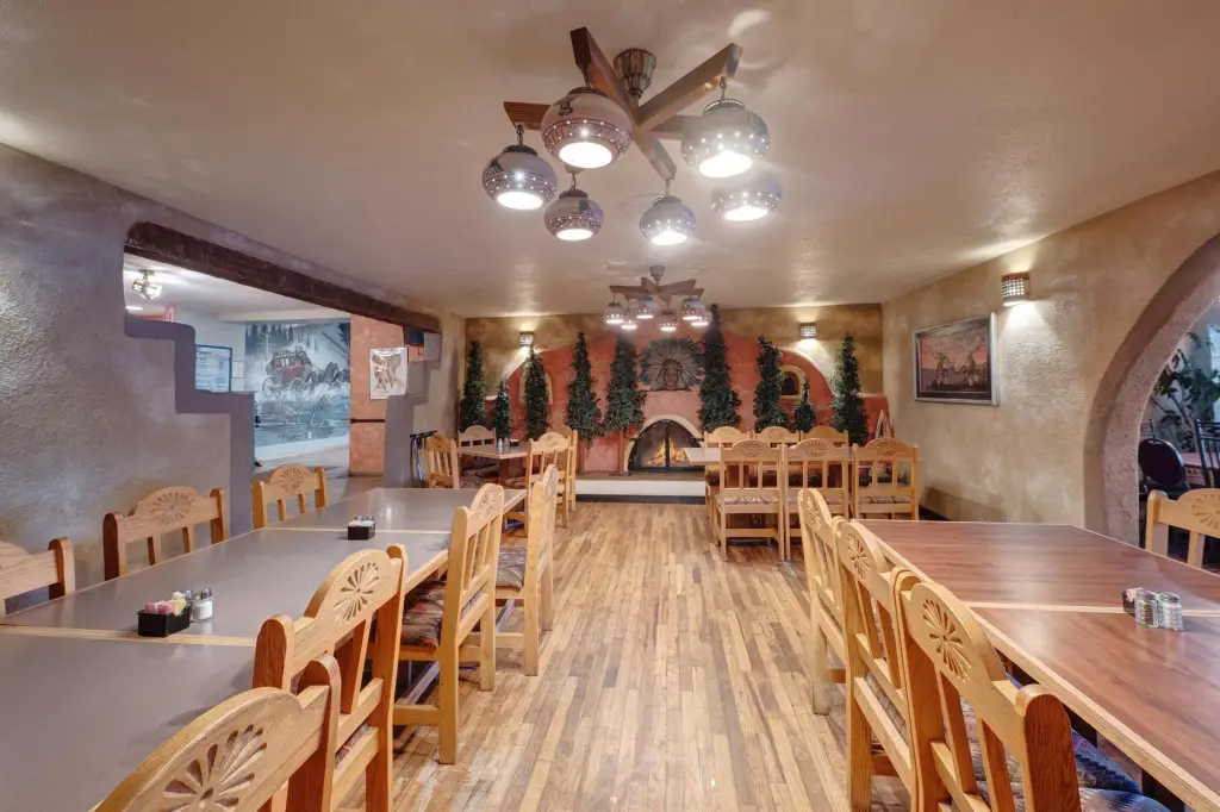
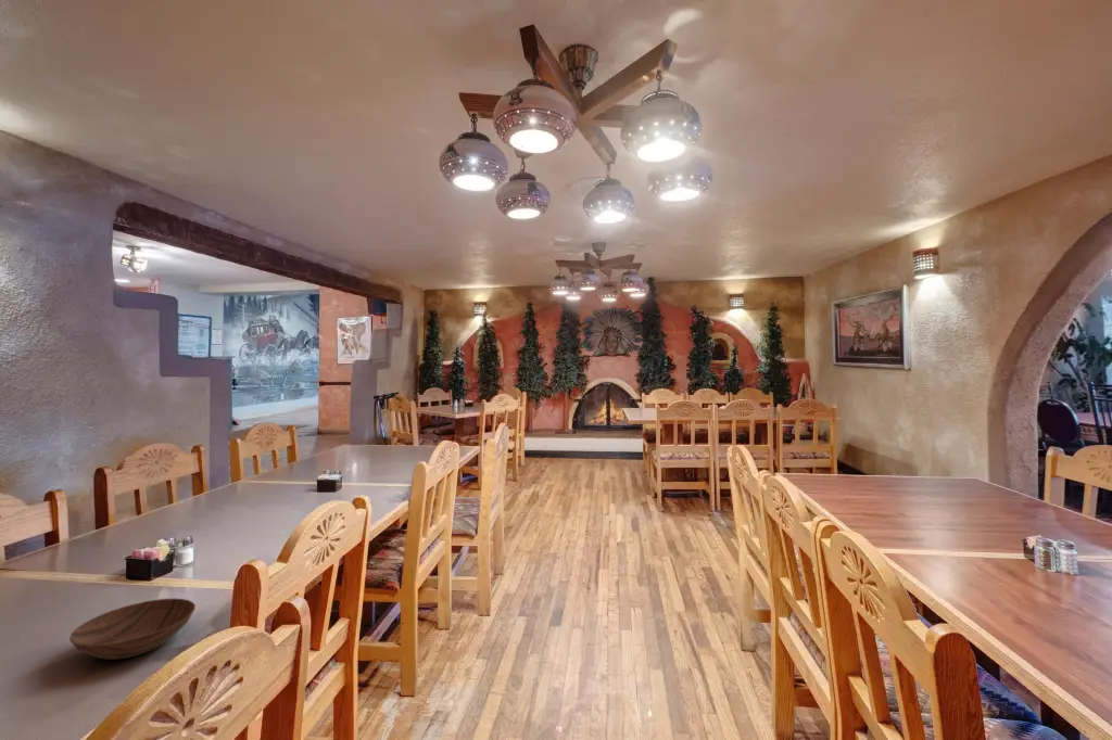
+ bowl [68,598,197,661]
